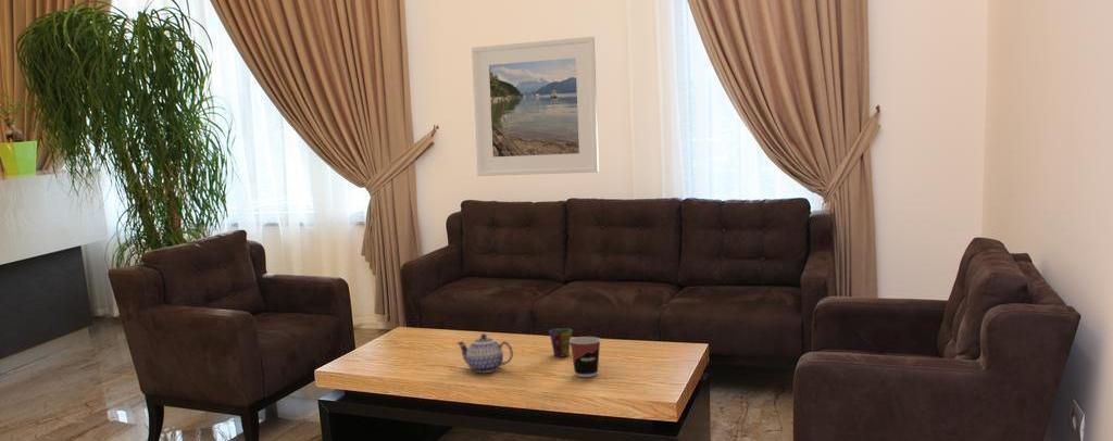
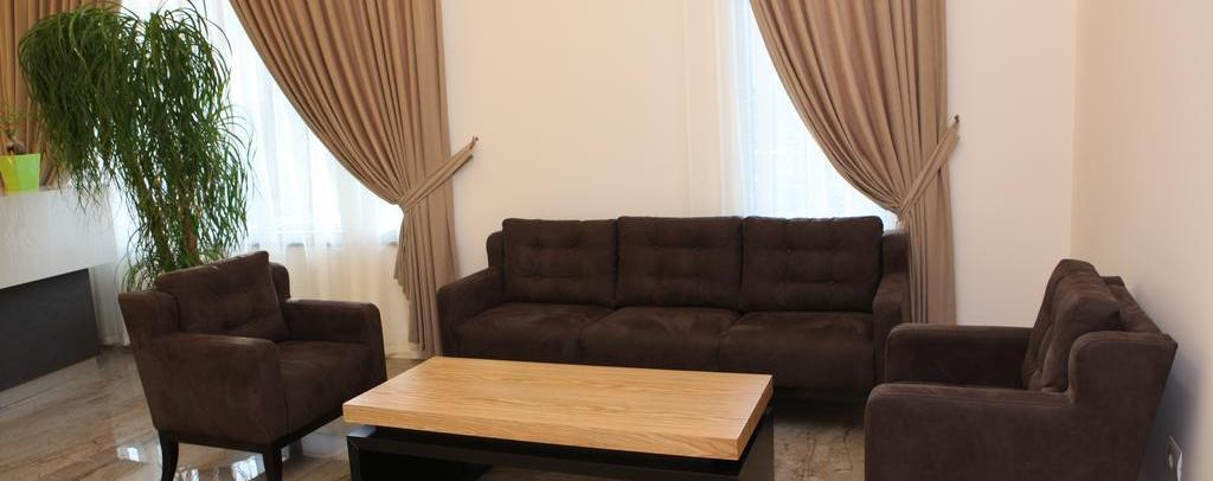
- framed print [470,36,600,177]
- teapot [455,332,514,374]
- cup [570,336,602,378]
- cup [548,327,573,357]
